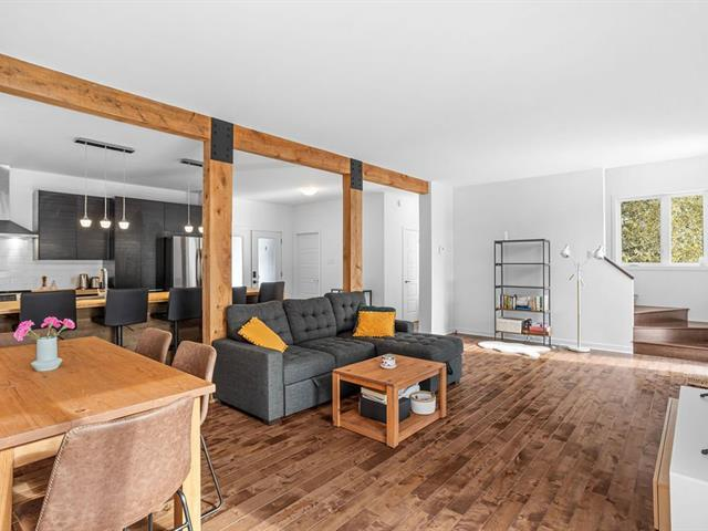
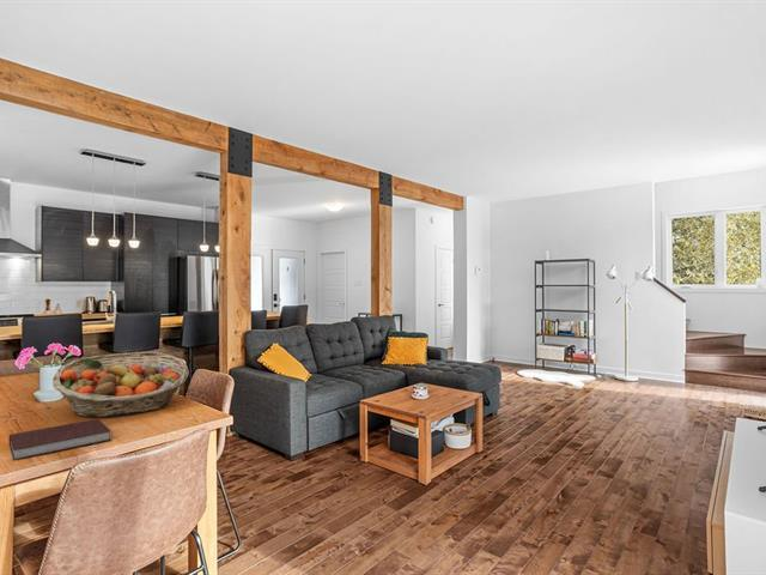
+ notebook [8,418,111,461]
+ fruit basket [51,351,190,418]
